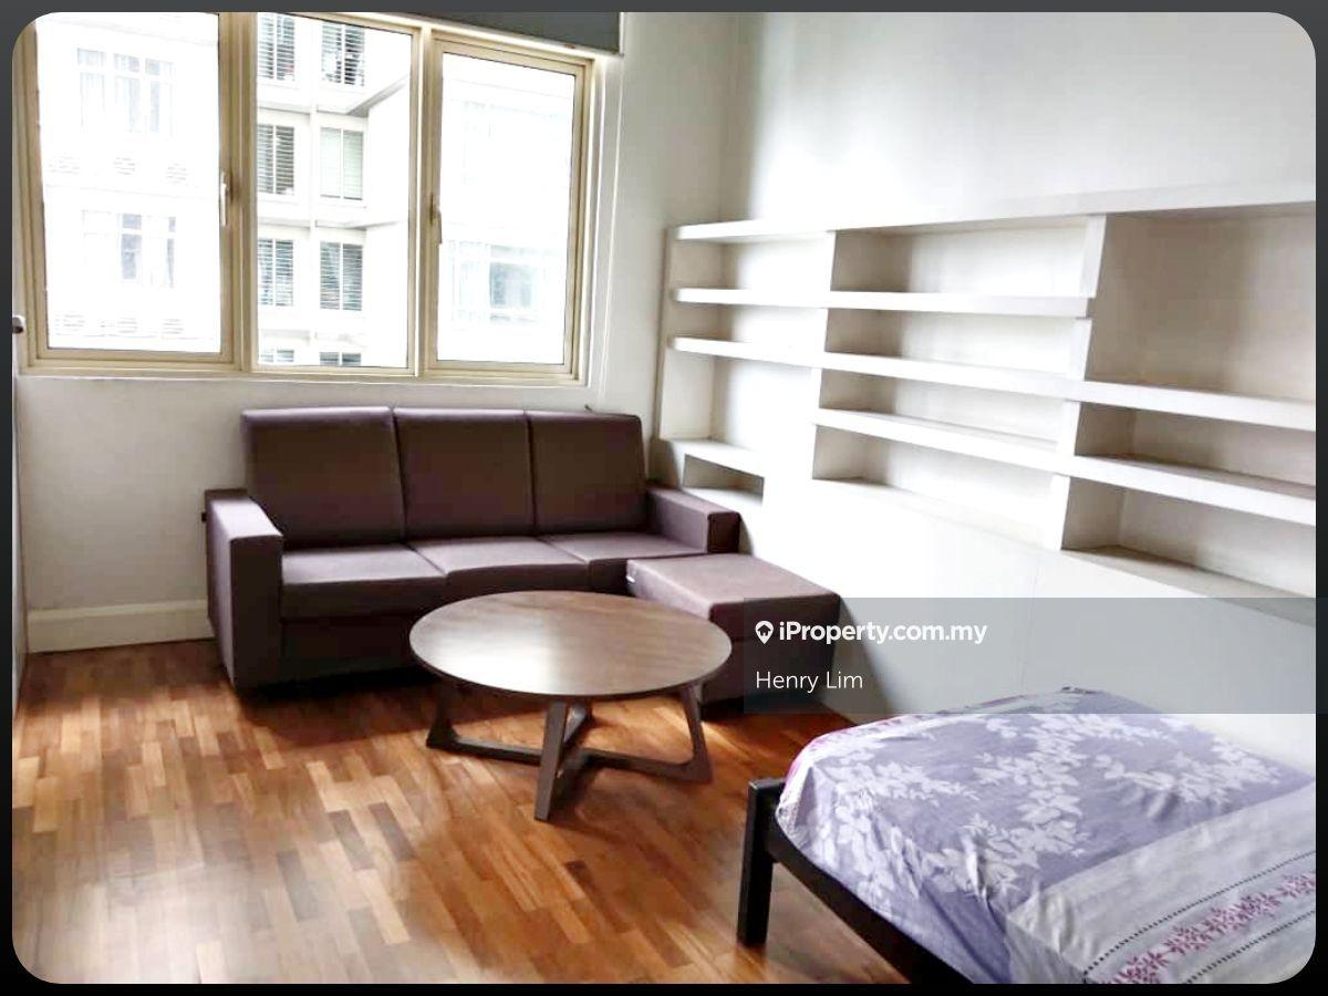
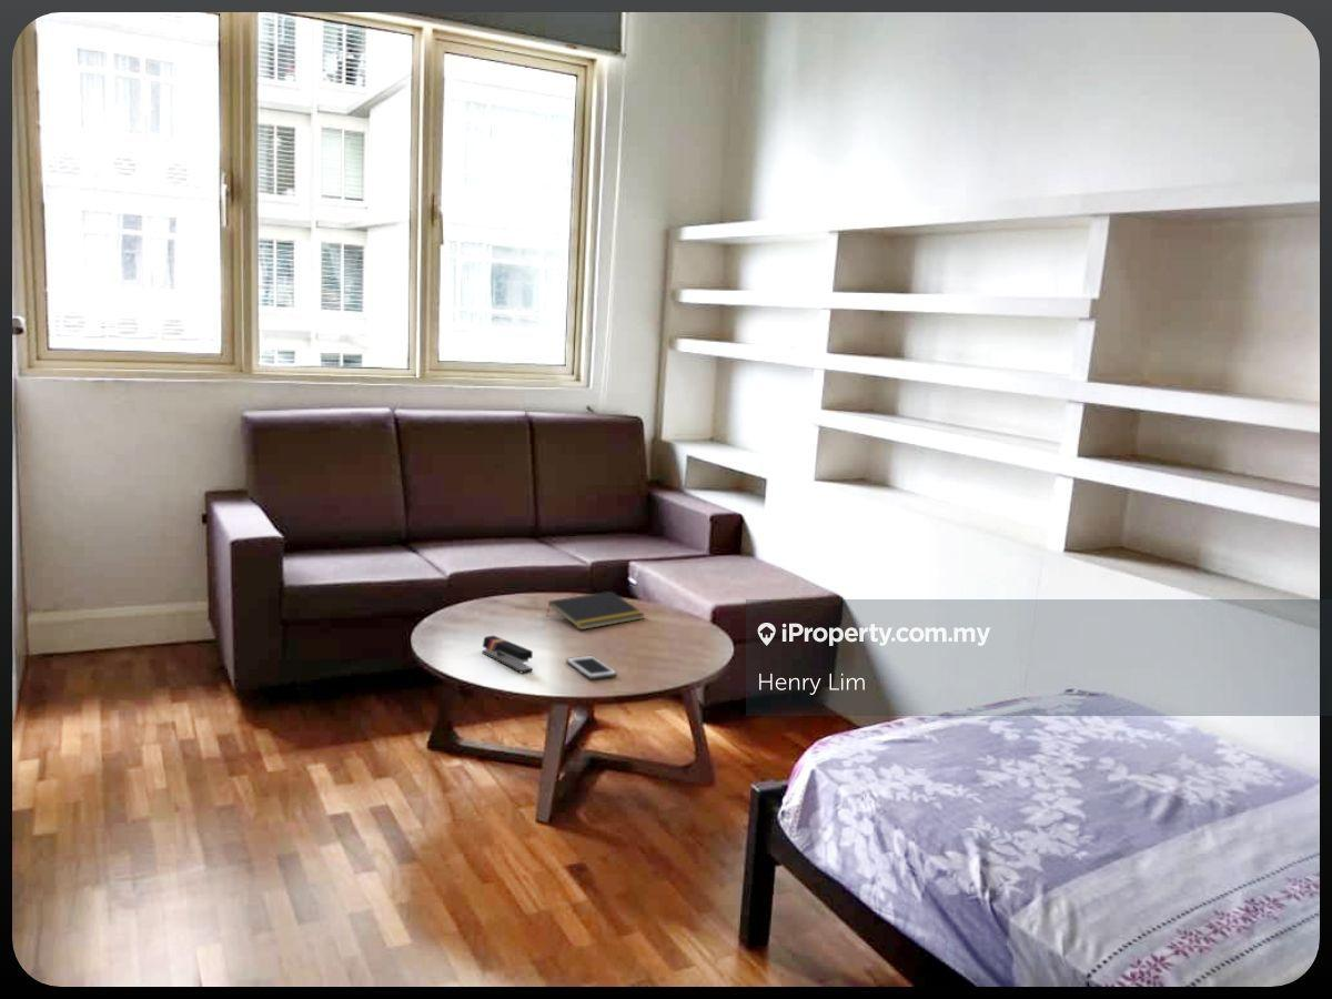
+ stapler [481,635,534,674]
+ notepad [546,591,646,630]
+ cell phone [565,655,618,680]
